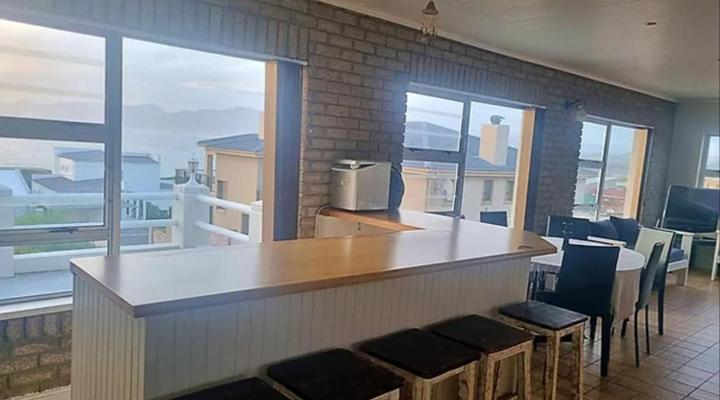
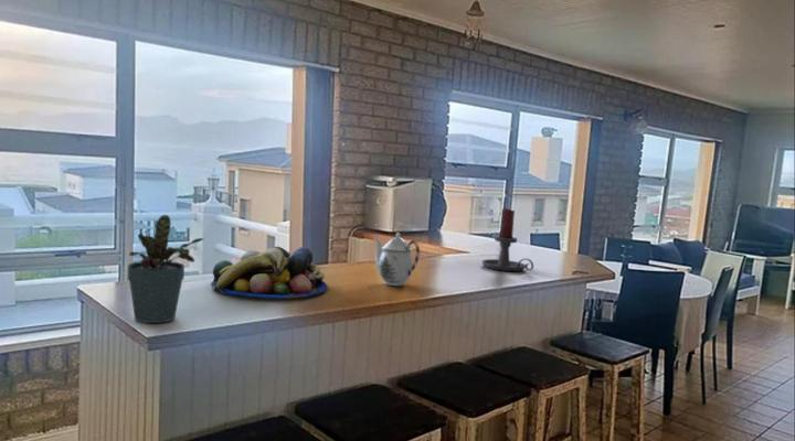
+ teapot [373,232,421,287]
+ fruit bowl [210,246,329,300]
+ candle holder [481,207,534,272]
+ potted plant [127,214,204,324]
